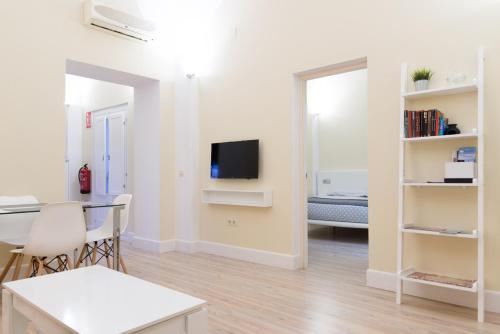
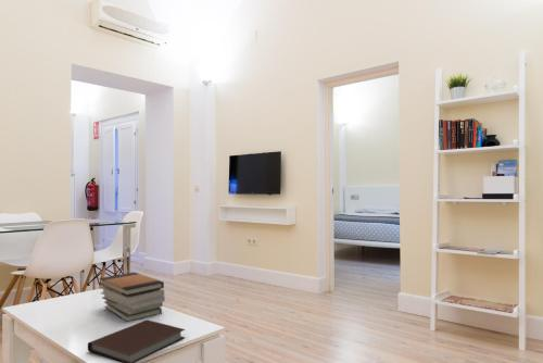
+ book stack [98,271,166,323]
+ notebook [87,318,186,363]
